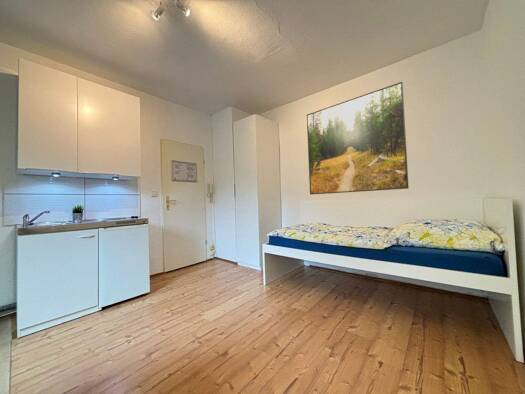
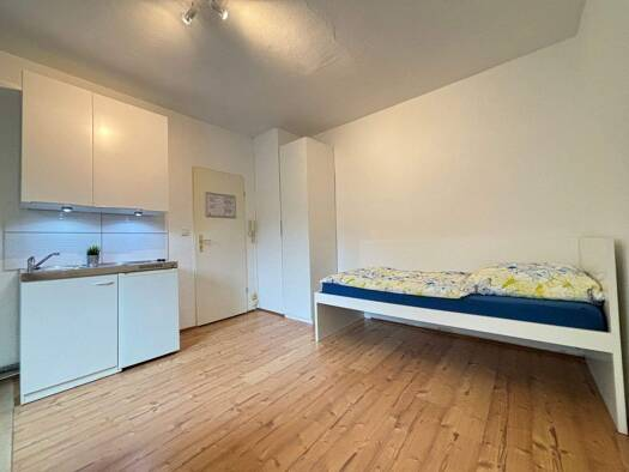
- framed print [306,81,410,196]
